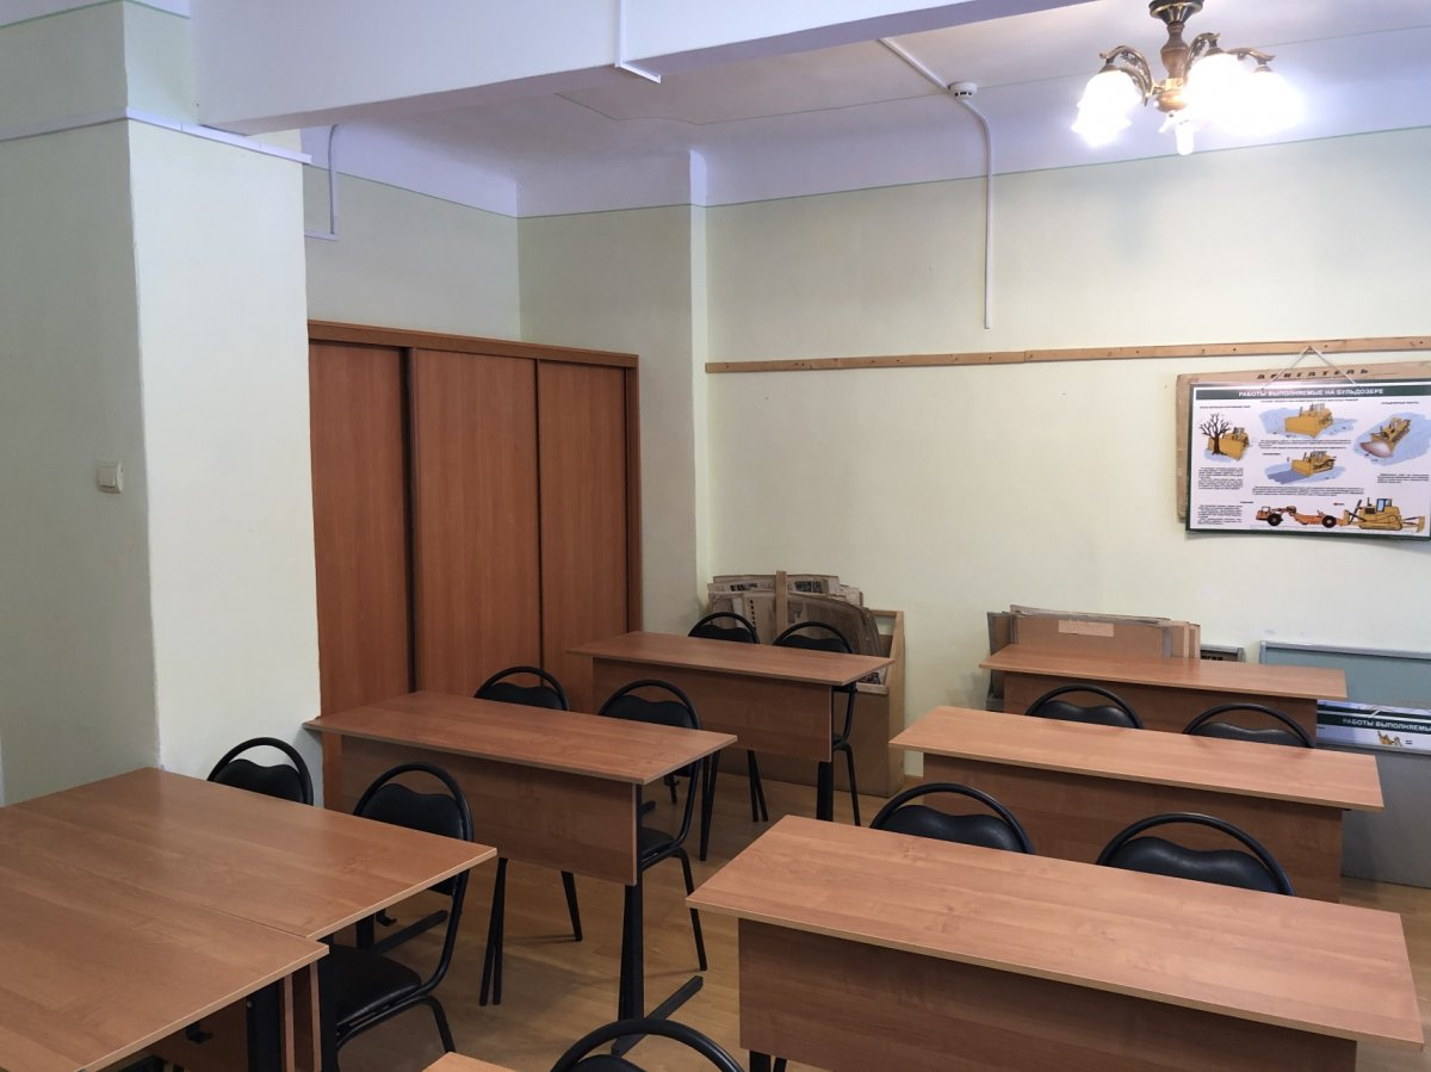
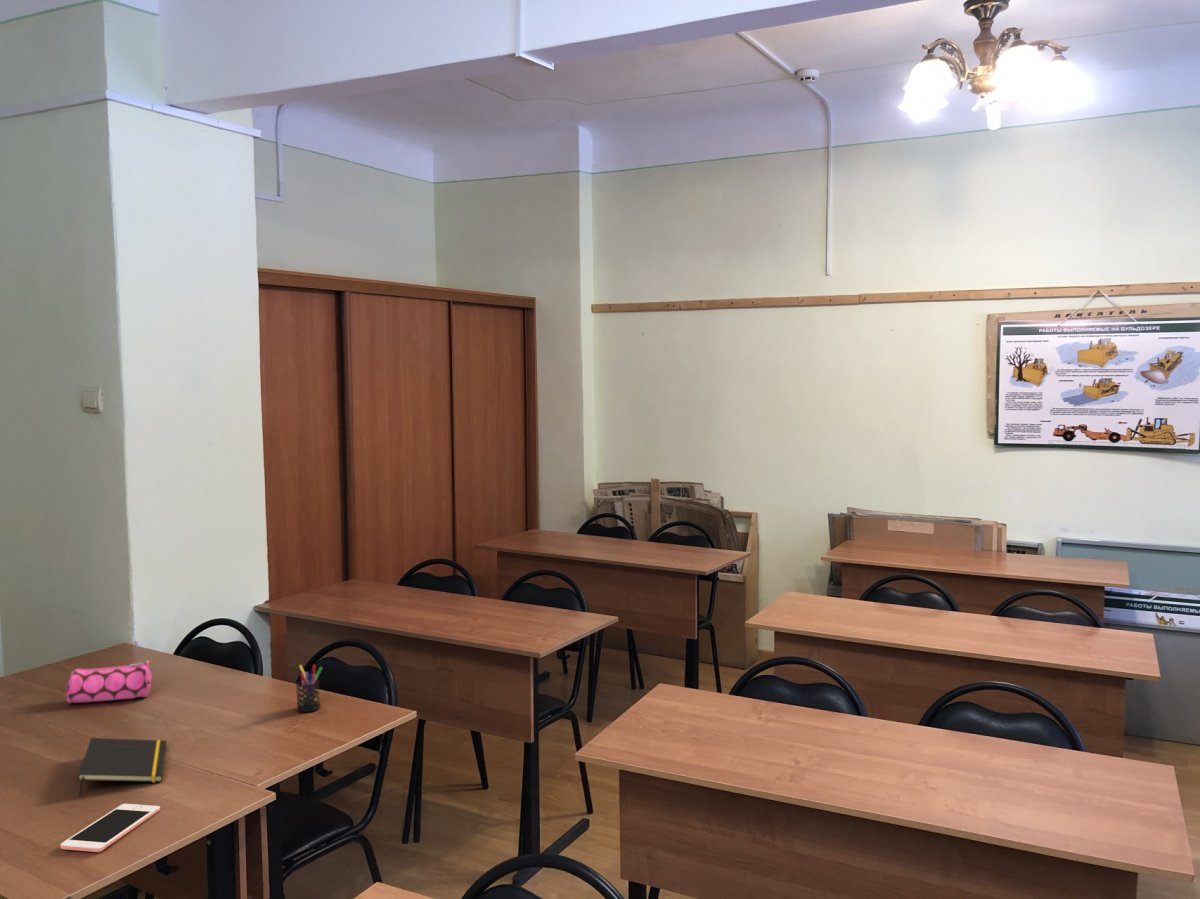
+ pen holder [295,664,324,713]
+ pencil case [65,659,153,704]
+ cell phone [59,803,161,853]
+ notepad [77,737,168,797]
